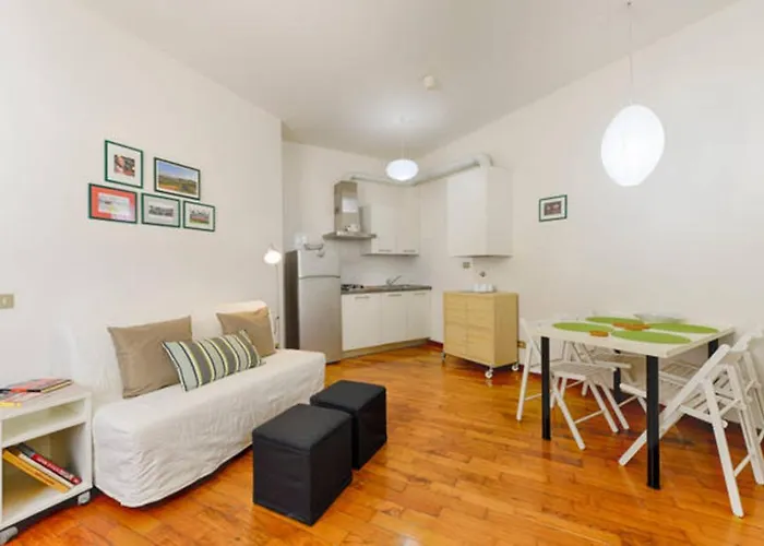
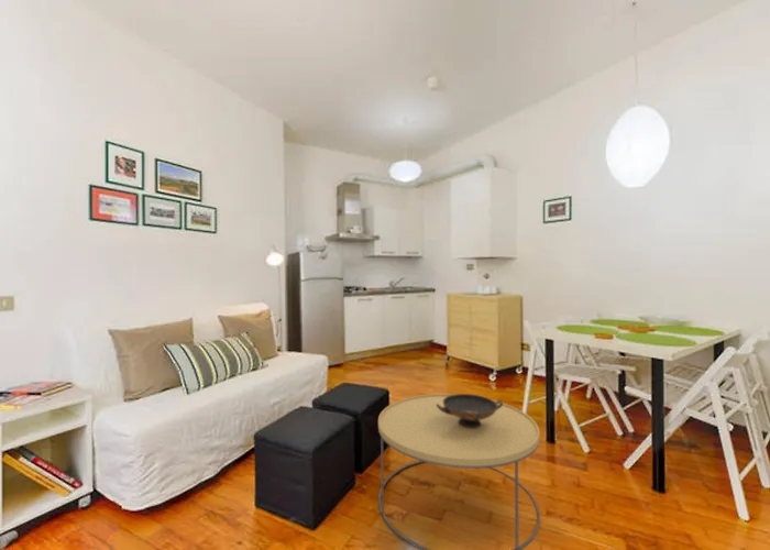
+ decorative bowl [437,393,504,429]
+ coffee table [377,393,541,550]
